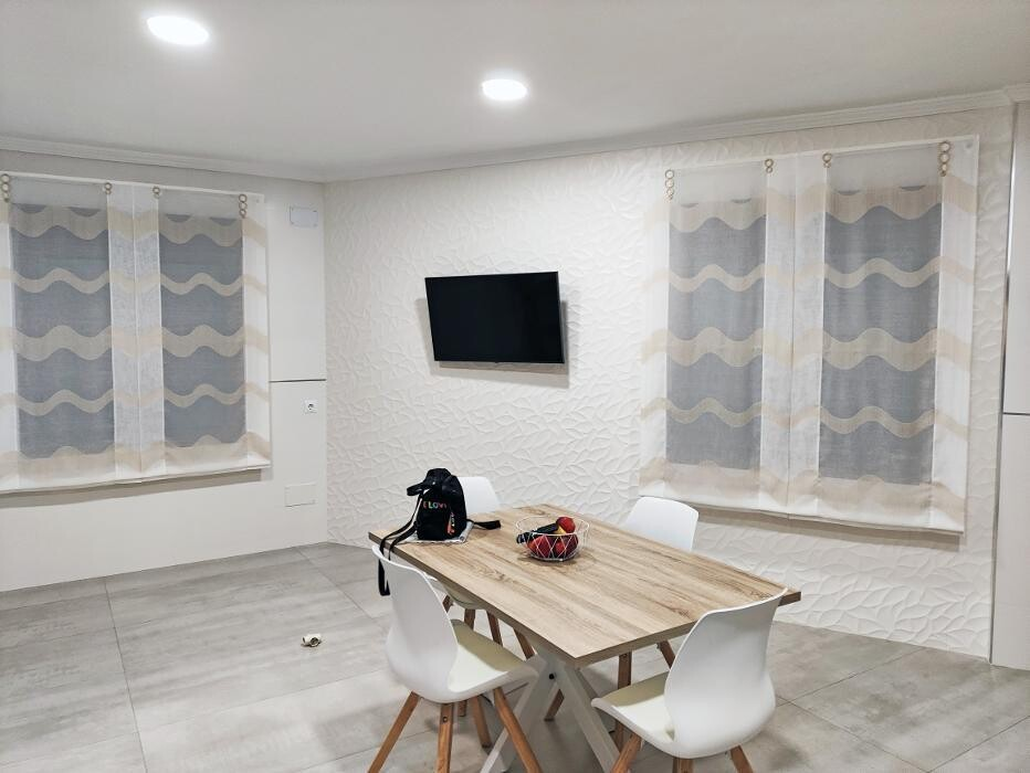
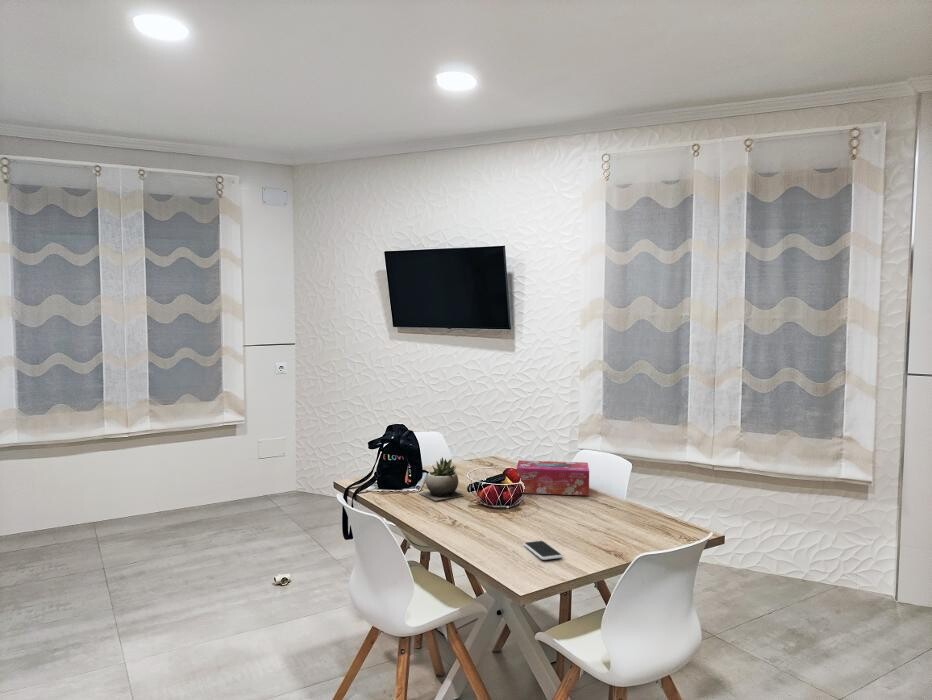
+ tissue box [516,459,590,497]
+ smartphone [523,540,563,561]
+ succulent plant [418,456,465,502]
